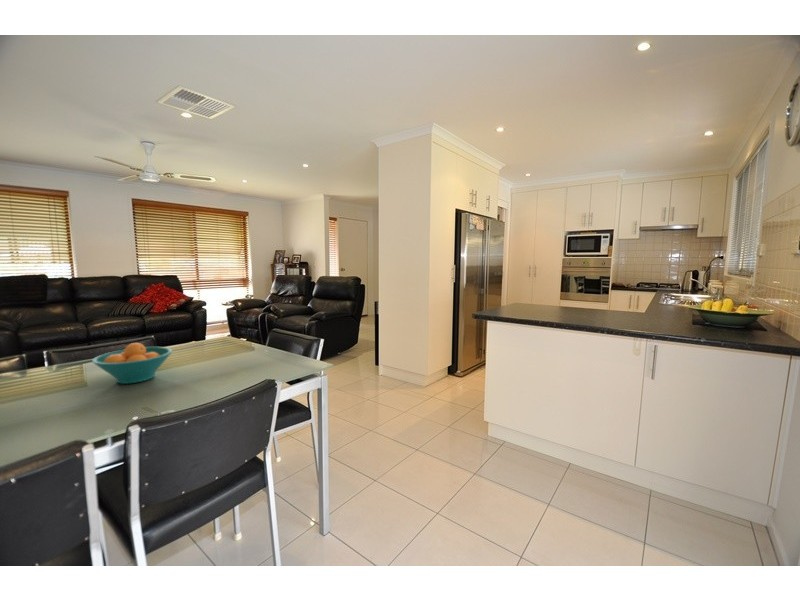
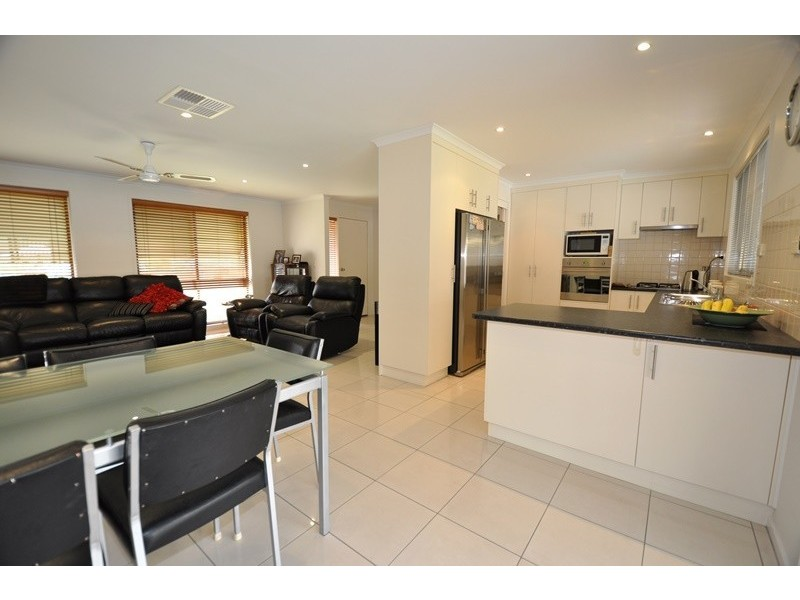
- fruit bowl [91,342,173,385]
